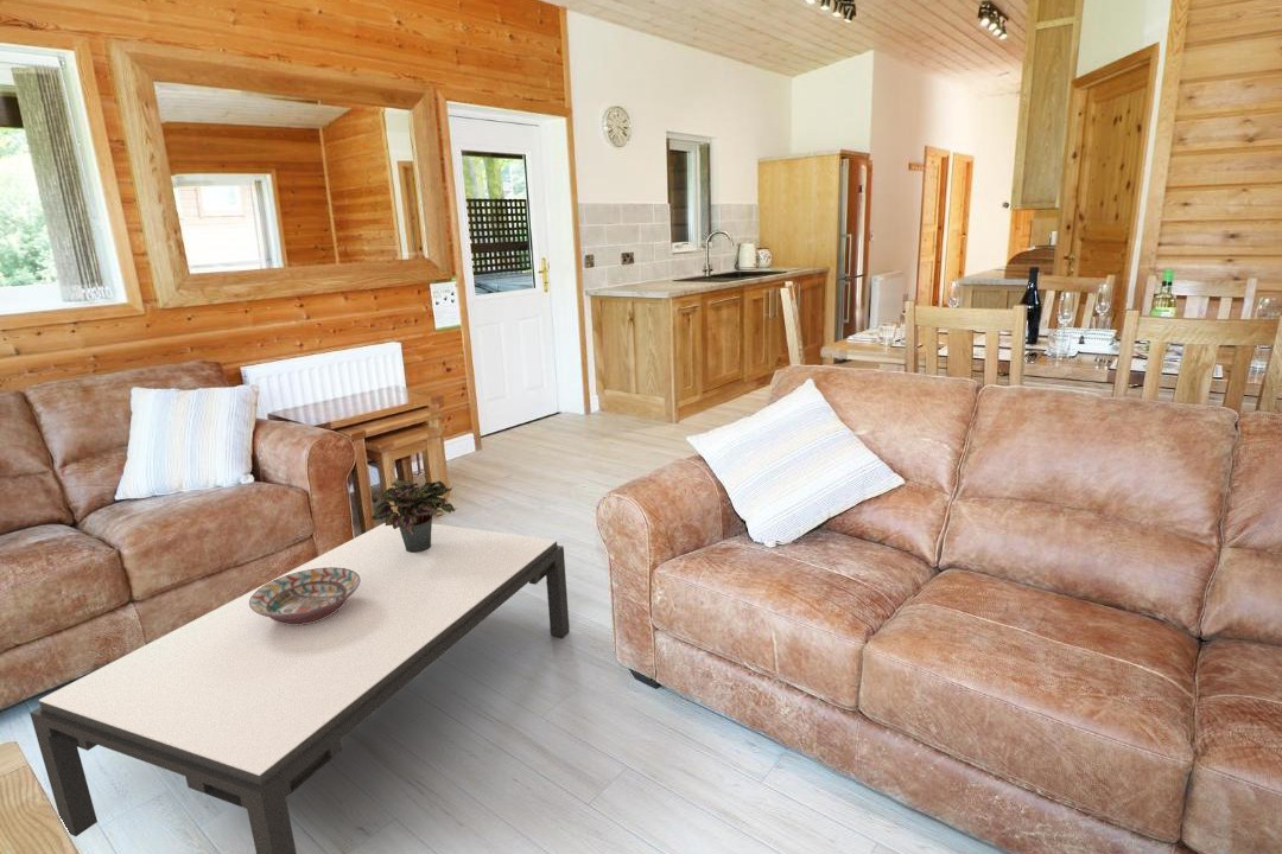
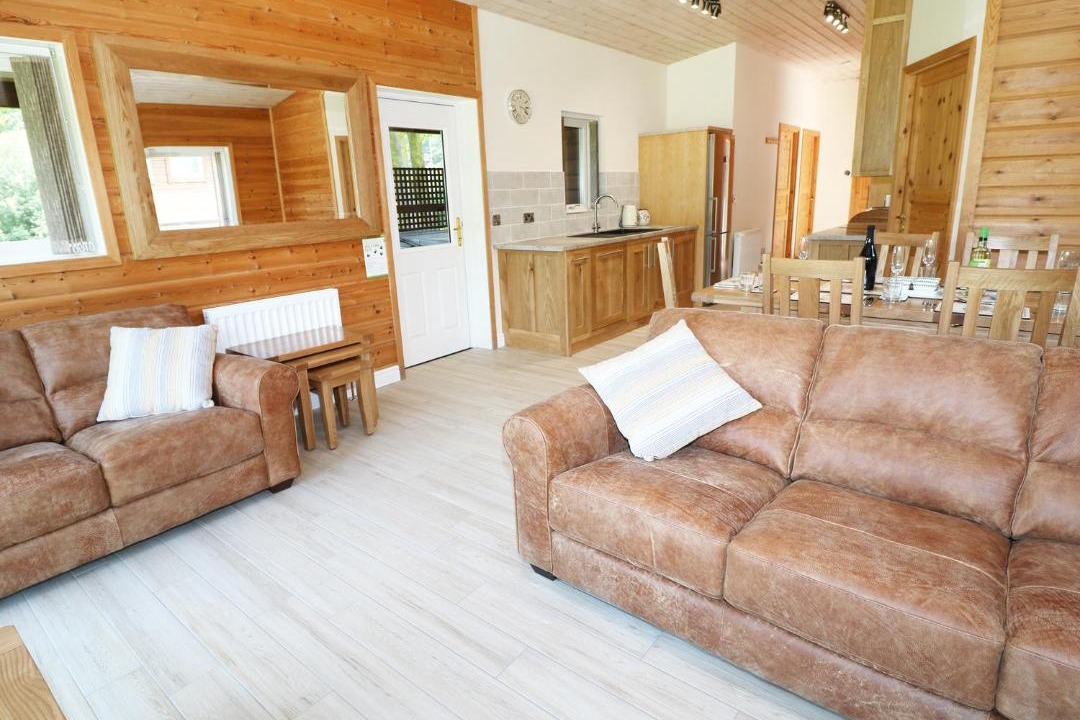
- coffee table [28,522,571,854]
- decorative bowl [249,567,361,625]
- potted plant [370,479,458,553]
